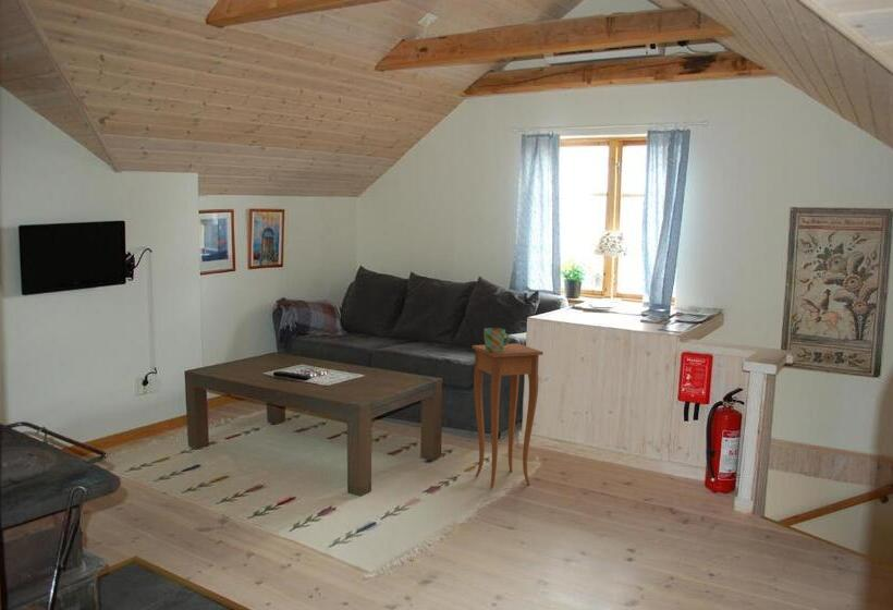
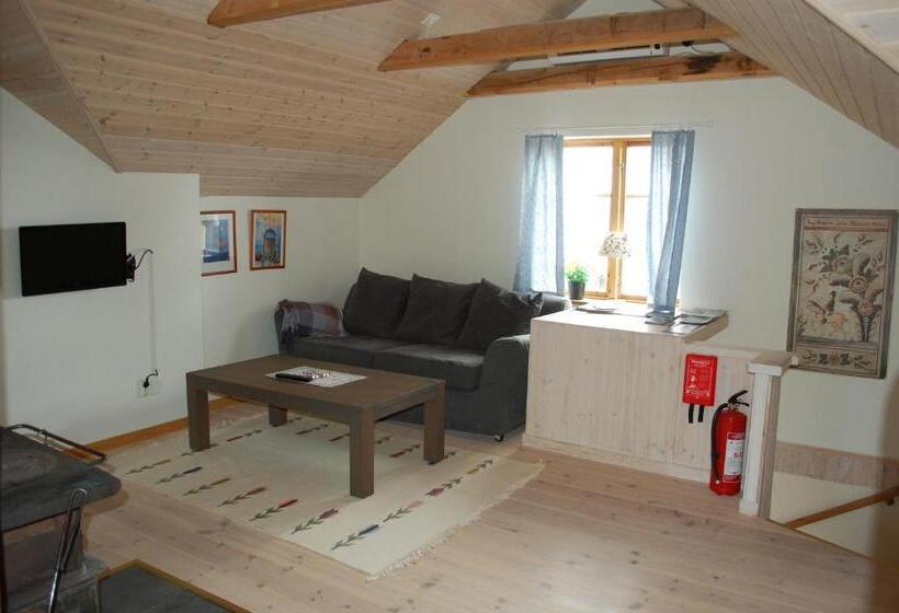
- mug [482,327,511,353]
- side table [472,342,543,490]
